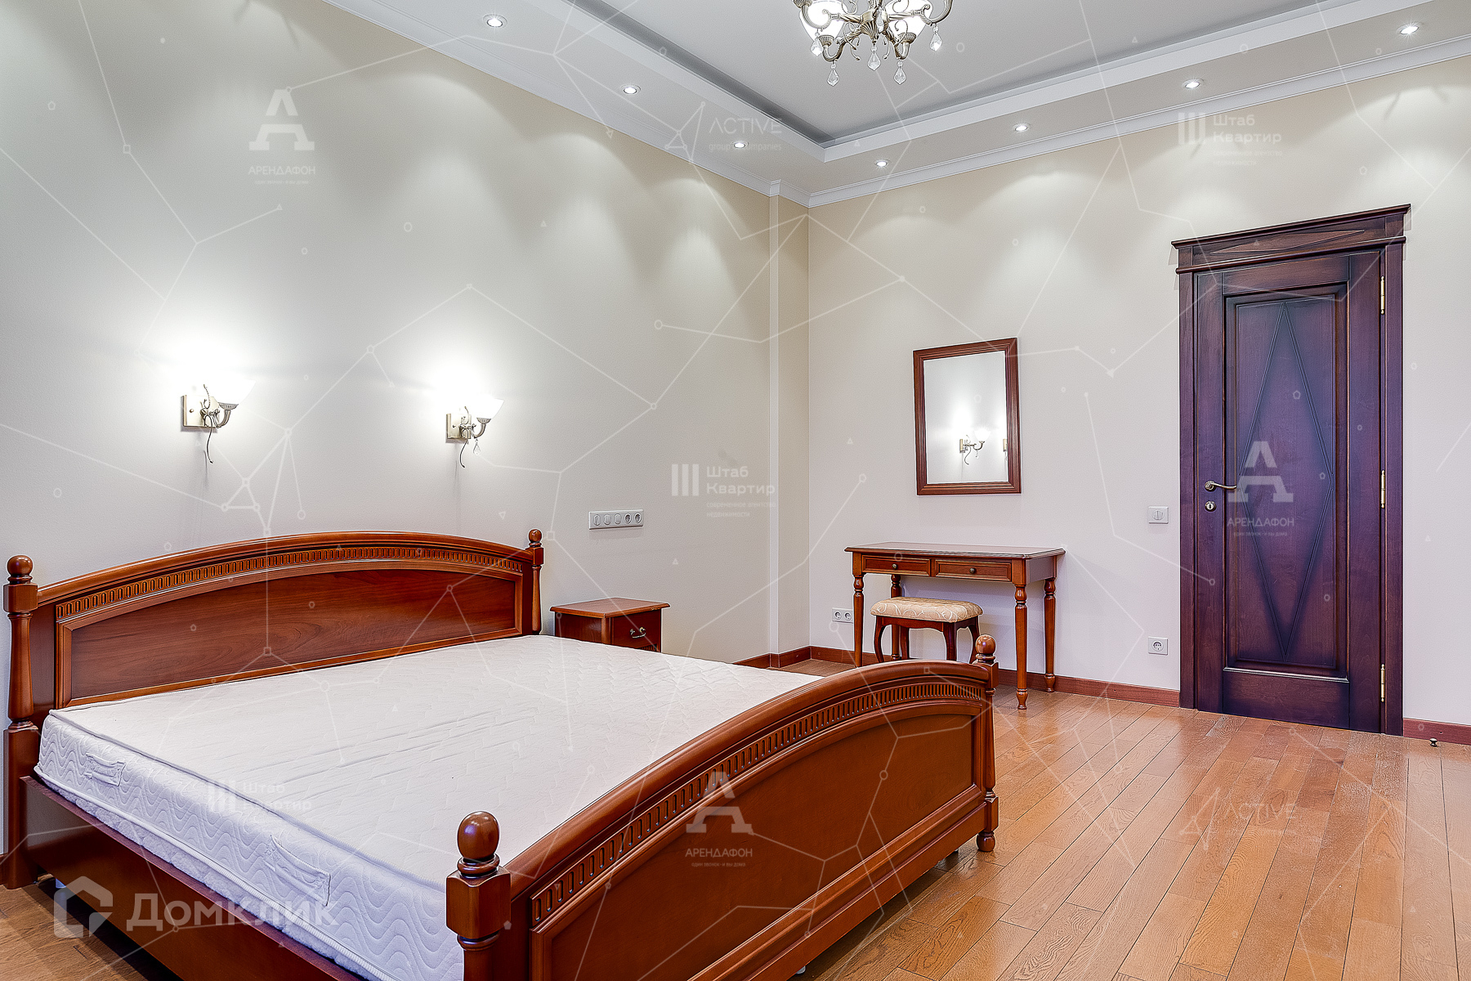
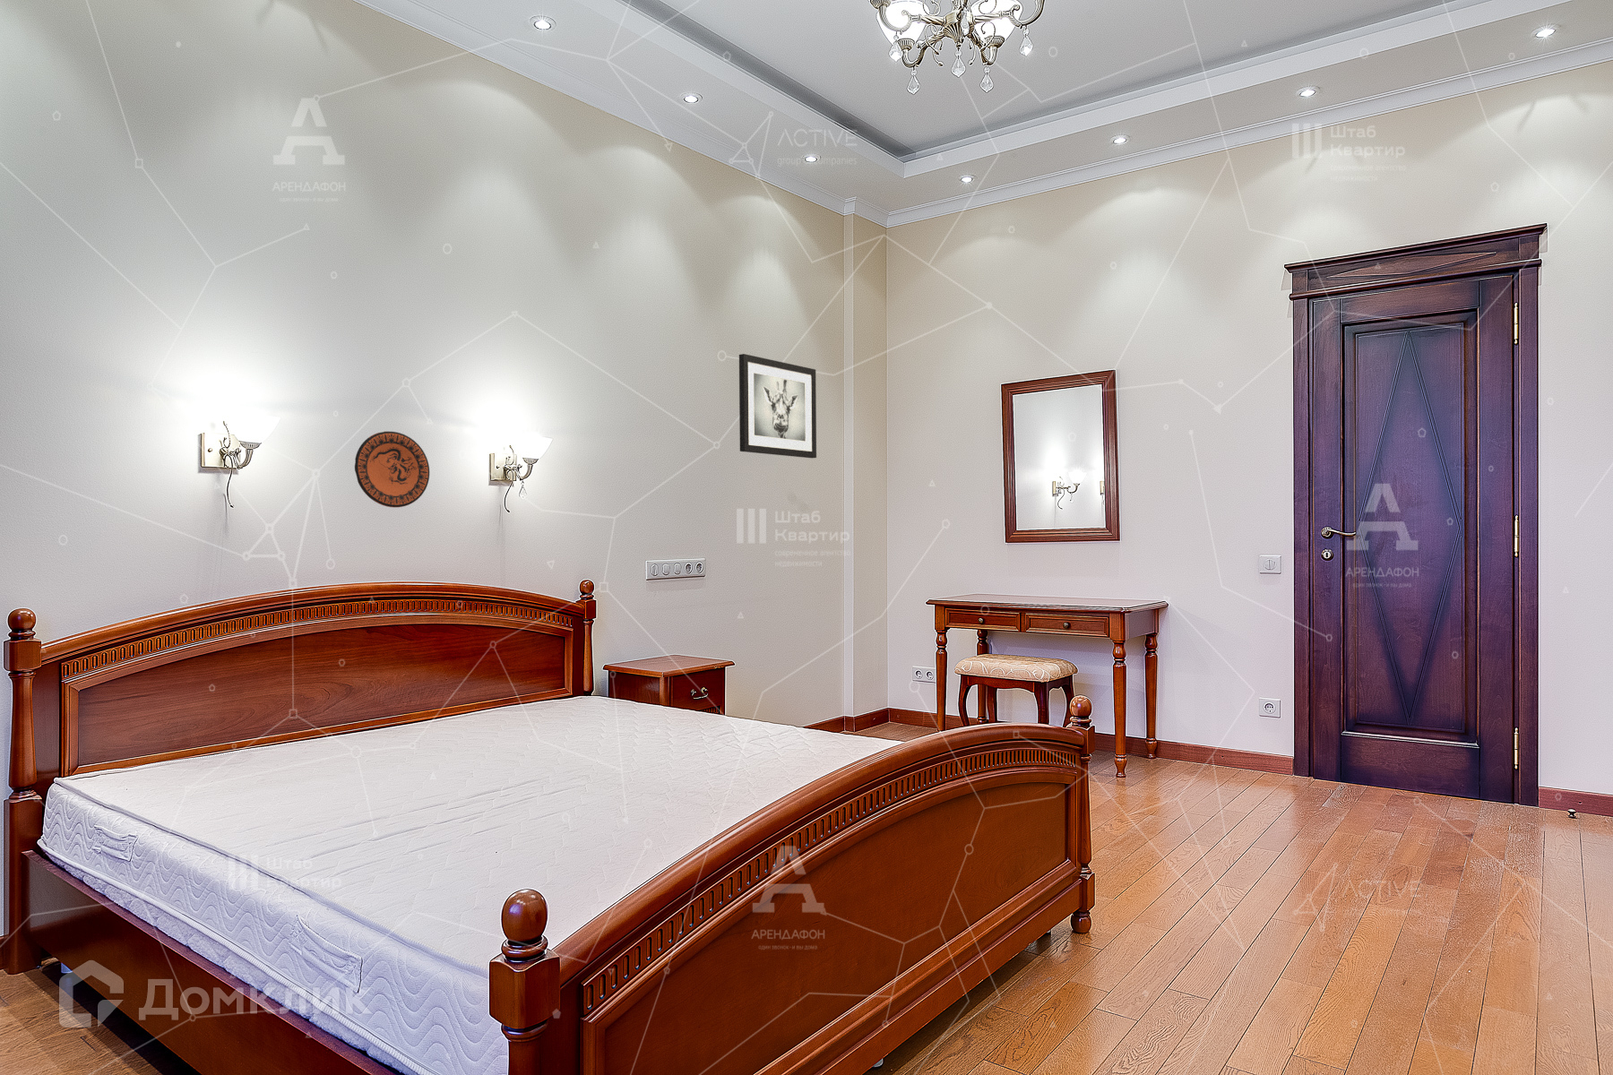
+ decorative plate [354,431,430,508]
+ wall art [738,353,817,458]
